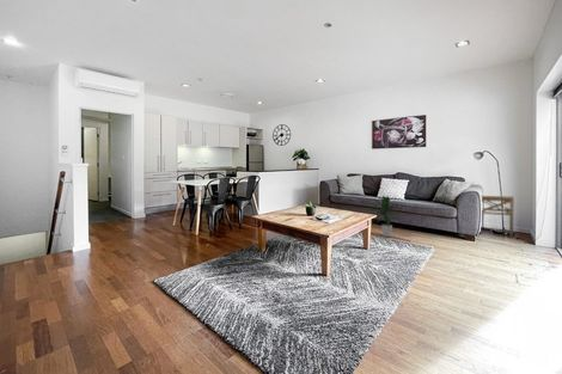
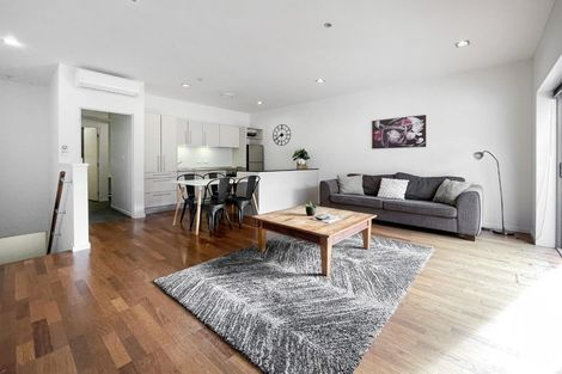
- side table [478,195,515,238]
- indoor plant [371,194,405,238]
